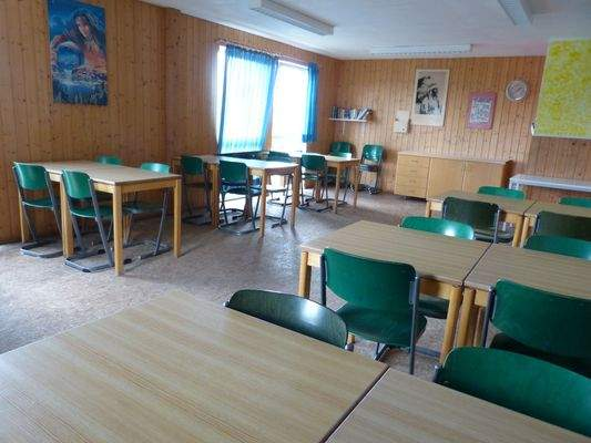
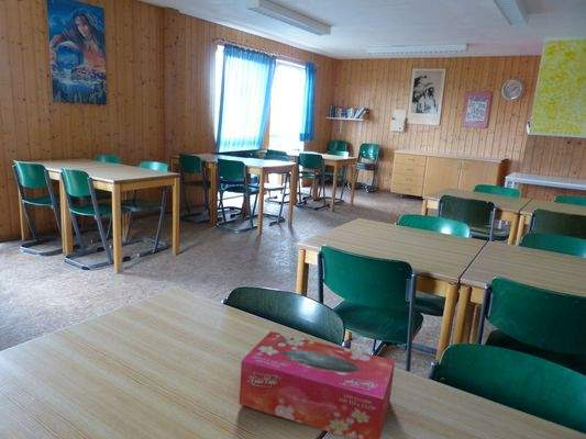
+ tissue box [239,330,396,439]
